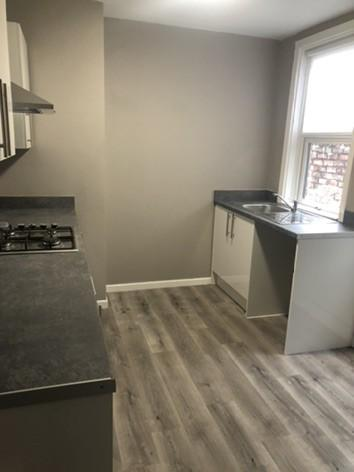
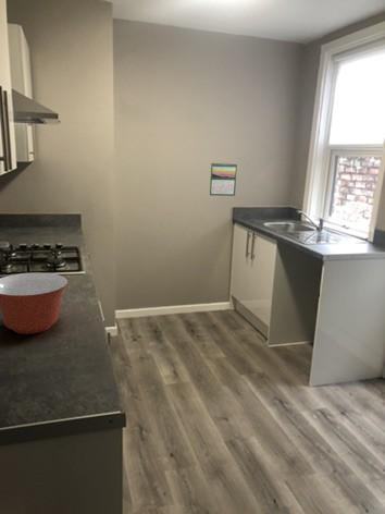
+ mixing bowl [0,272,69,335]
+ calendar [209,161,238,197]
